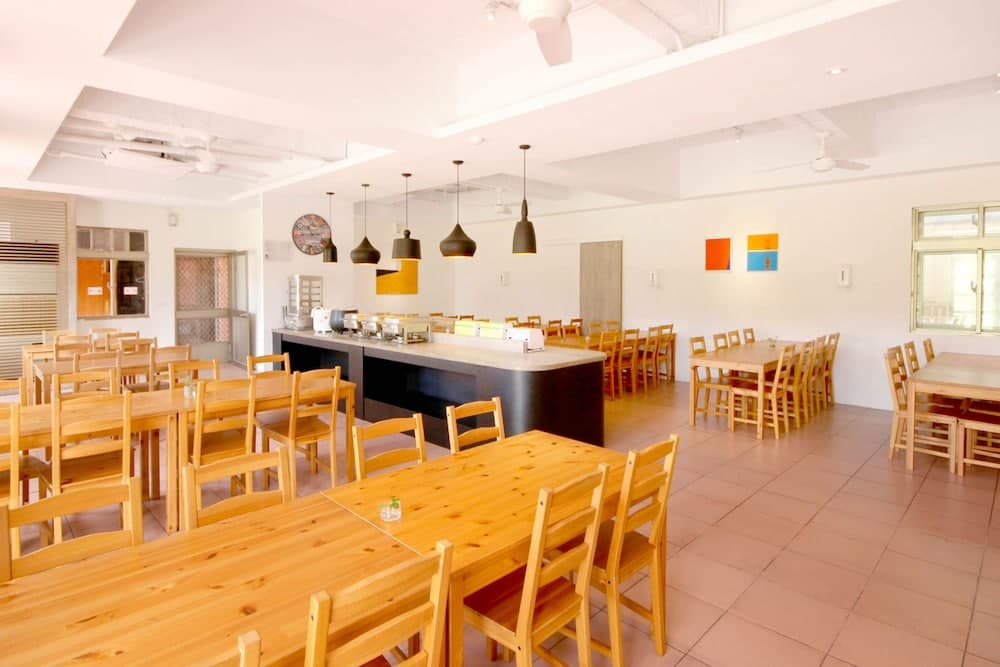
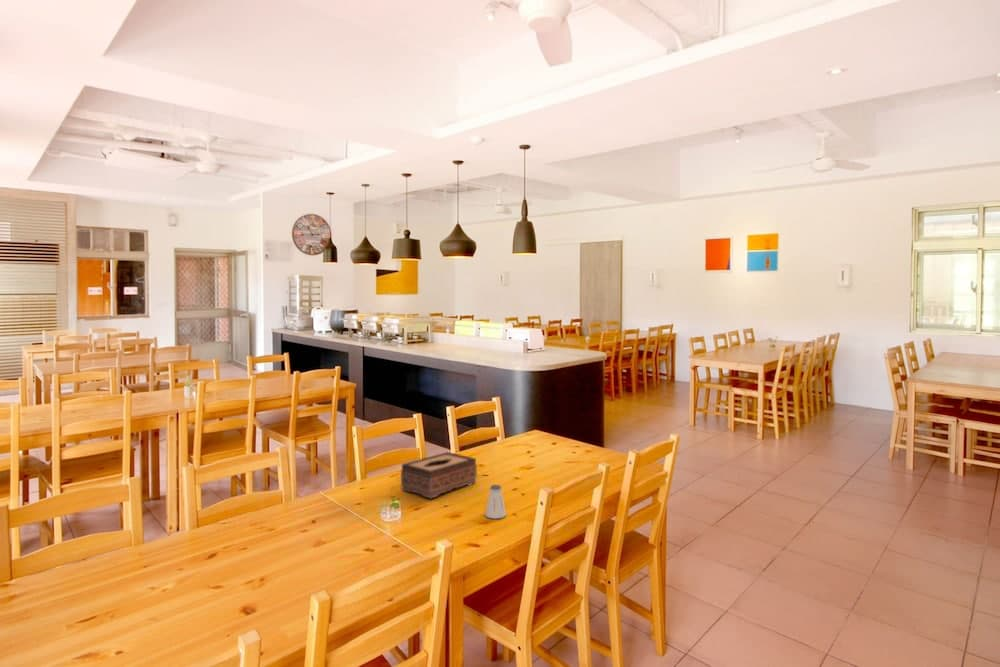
+ saltshaker [484,484,507,520]
+ tissue box [400,451,478,500]
